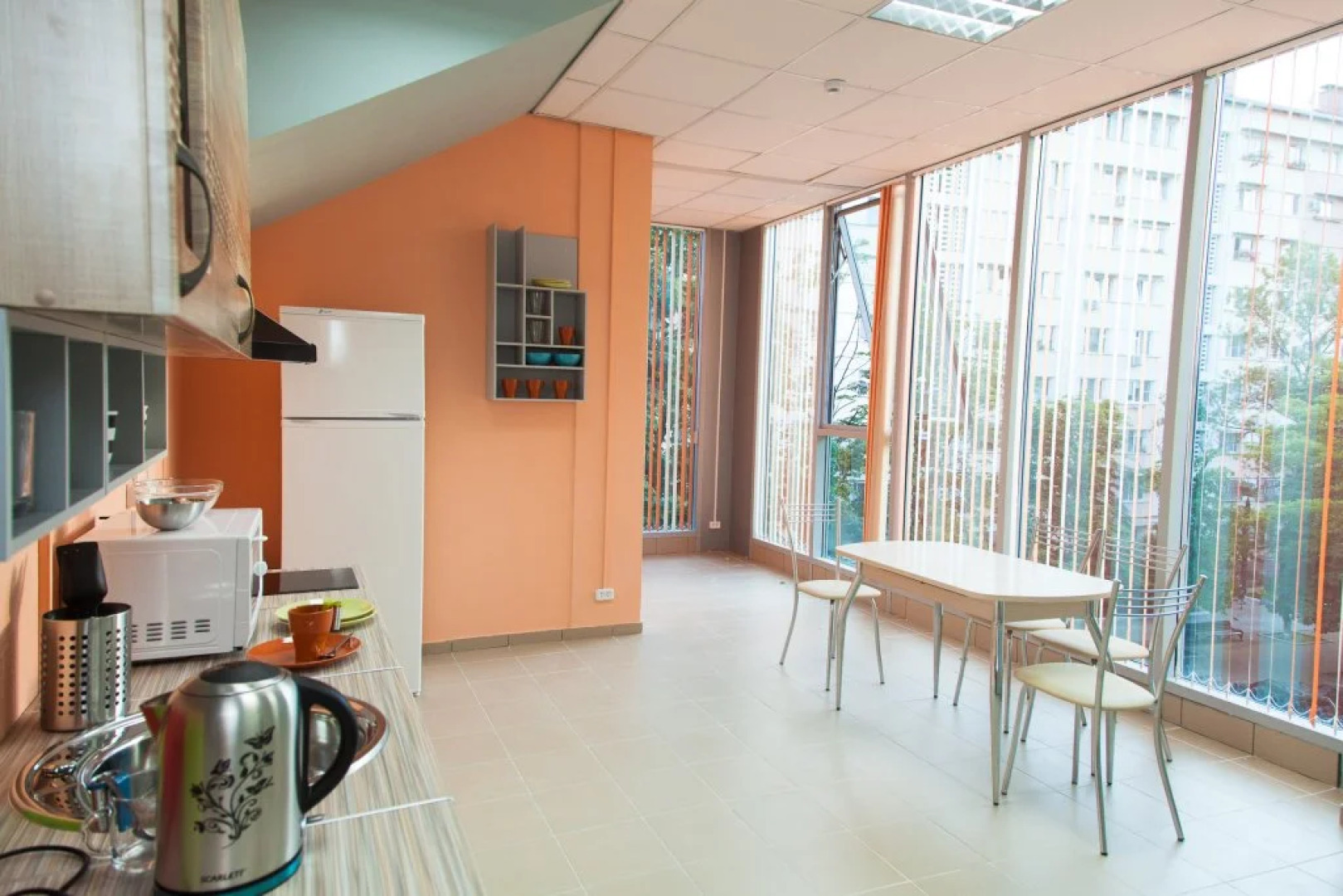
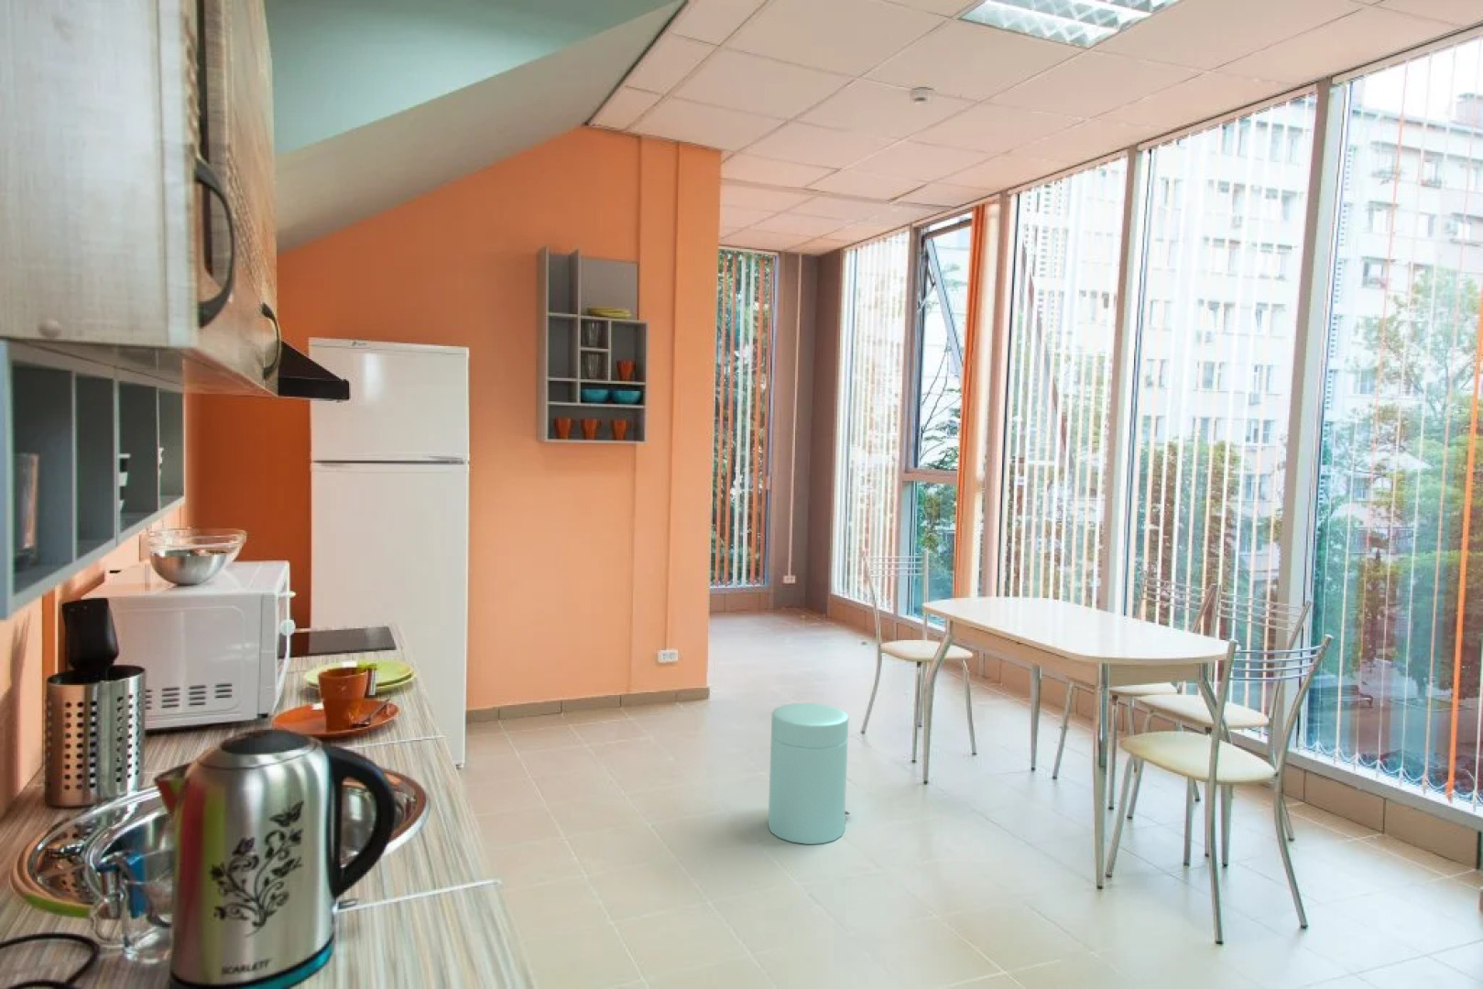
+ trash can [767,702,850,846]
